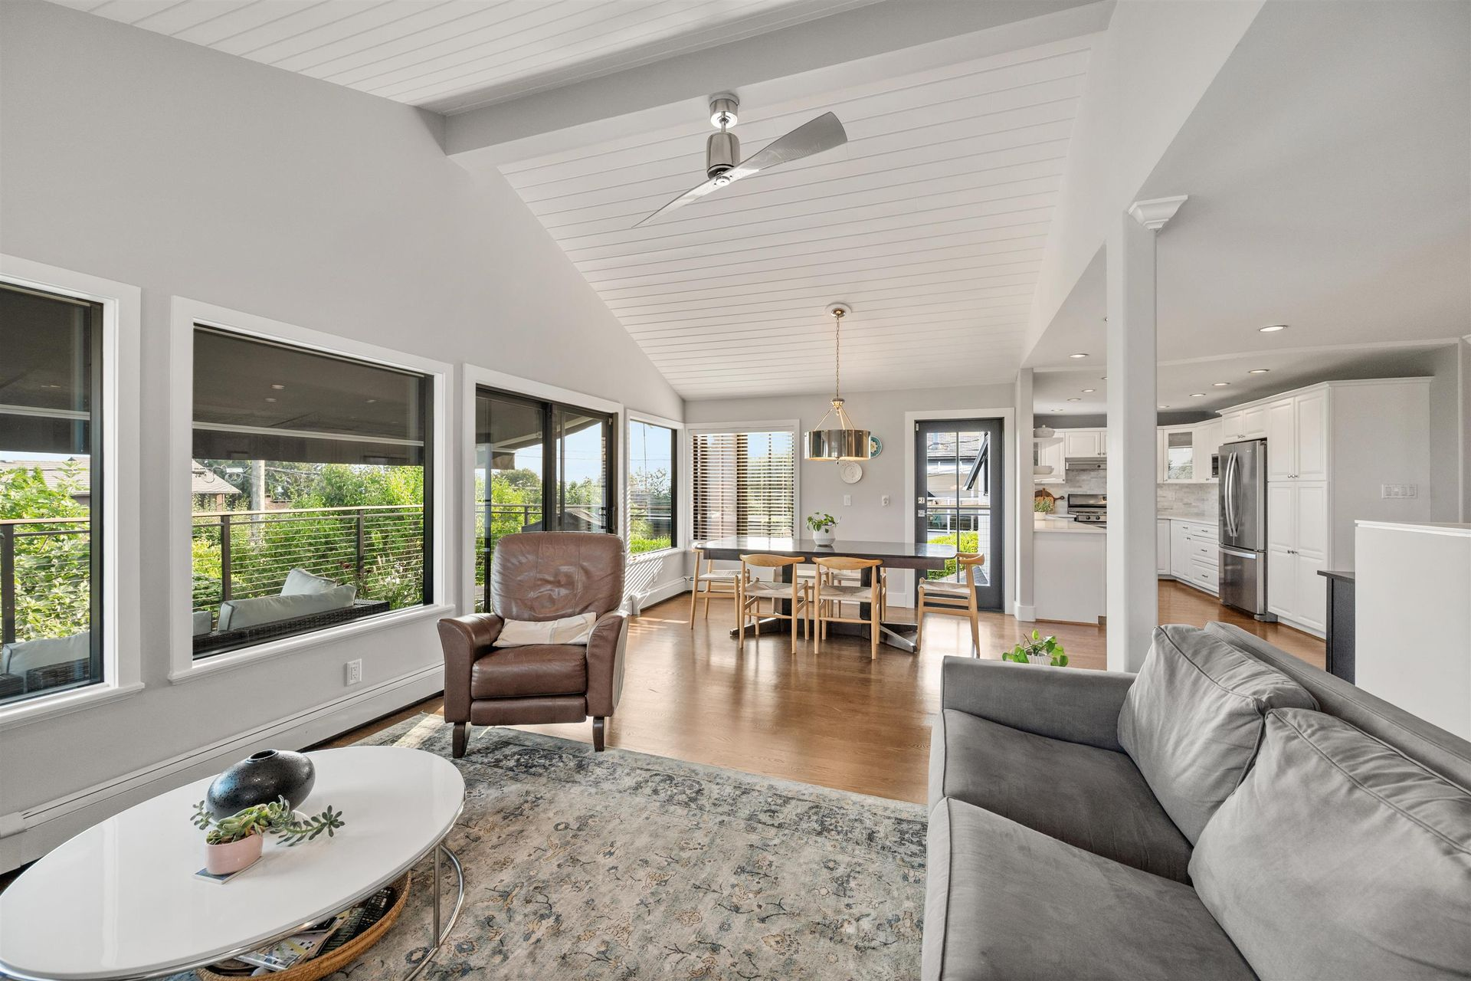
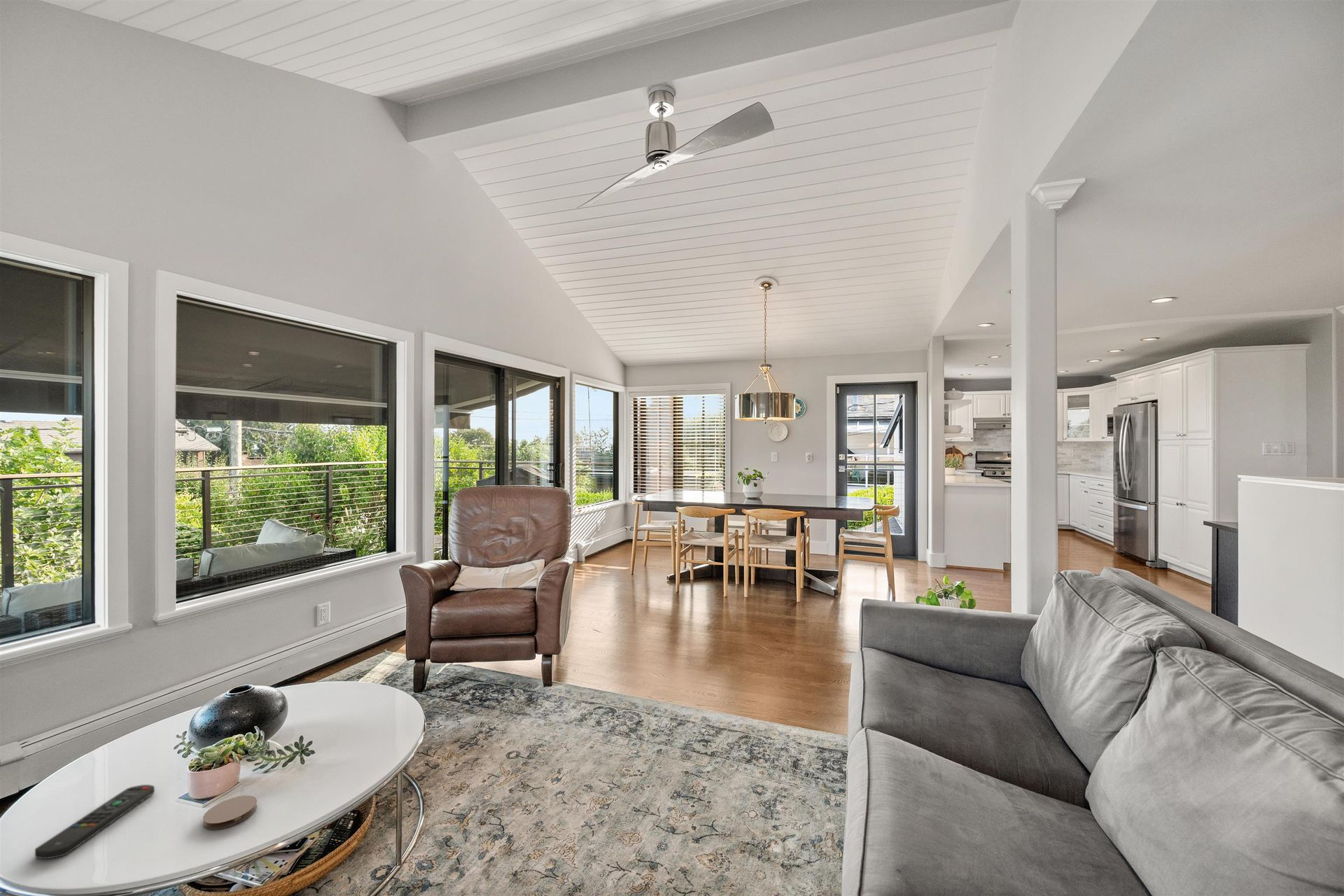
+ coaster [202,794,258,830]
+ remote control [34,784,155,860]
